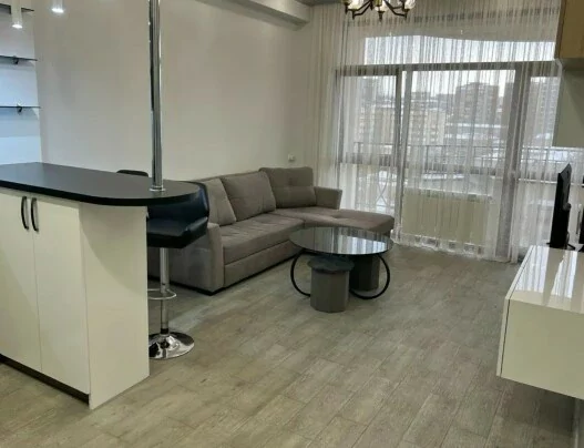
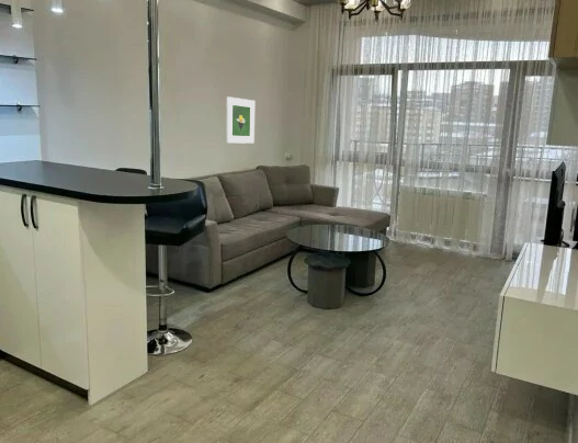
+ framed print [225,95,256,145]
